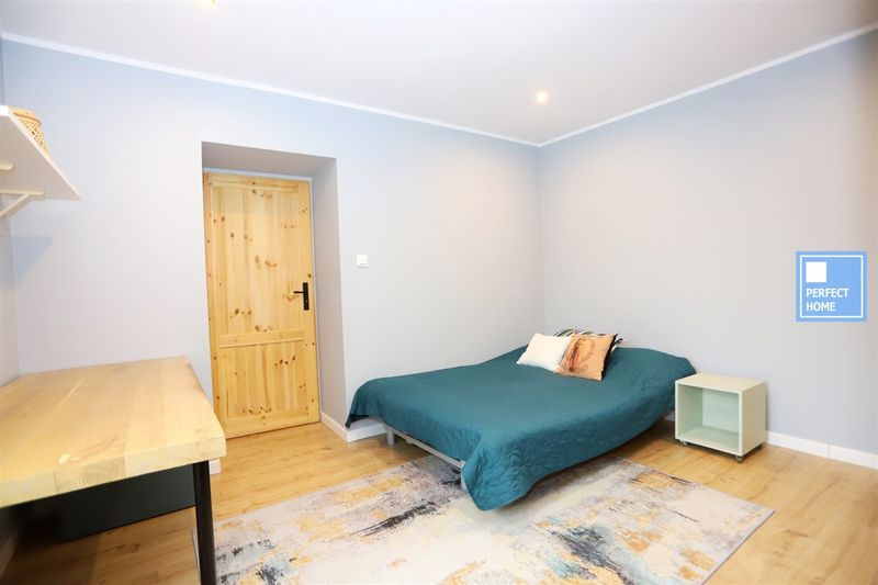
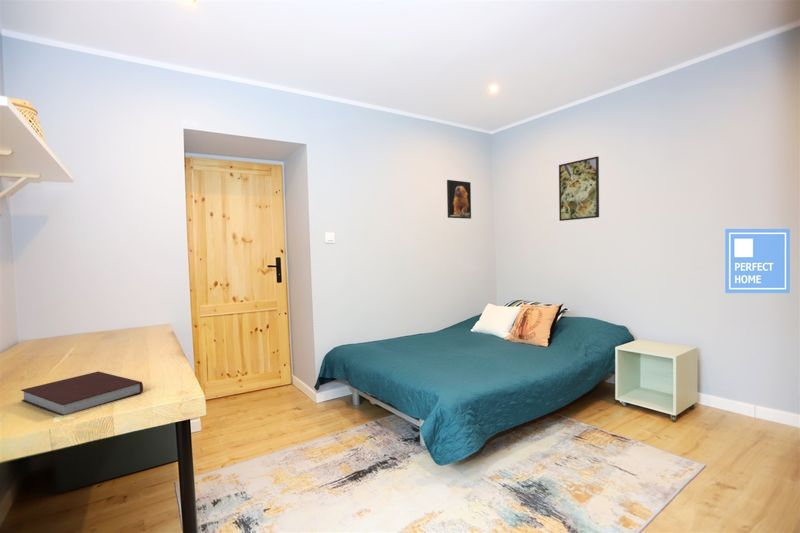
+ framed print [558,155,600,222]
+ notebook [20,370,144,417]
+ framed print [446,179,472,220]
